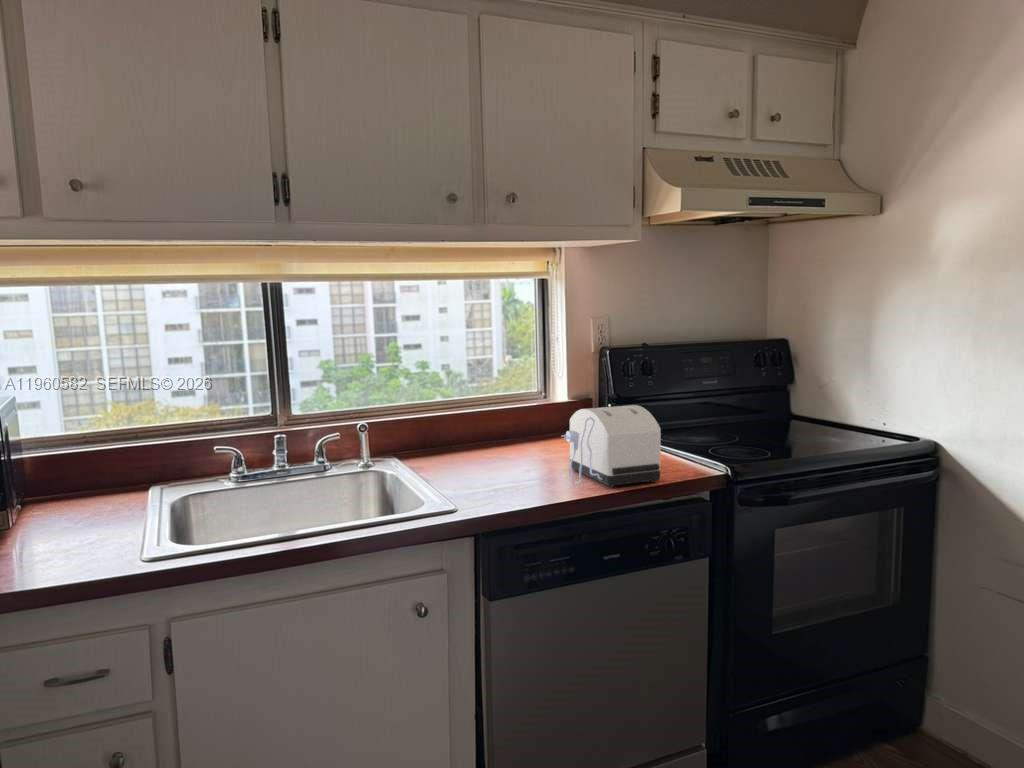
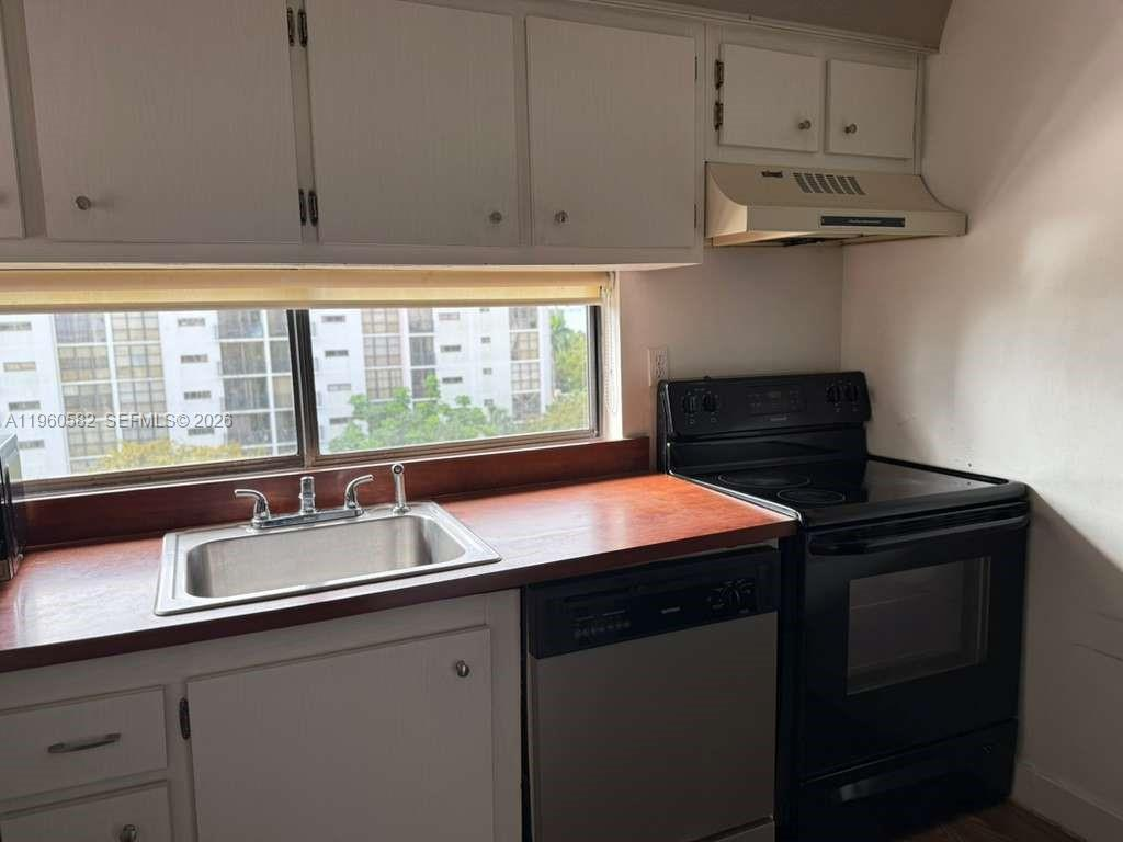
- toaster [561,404,662,489]
